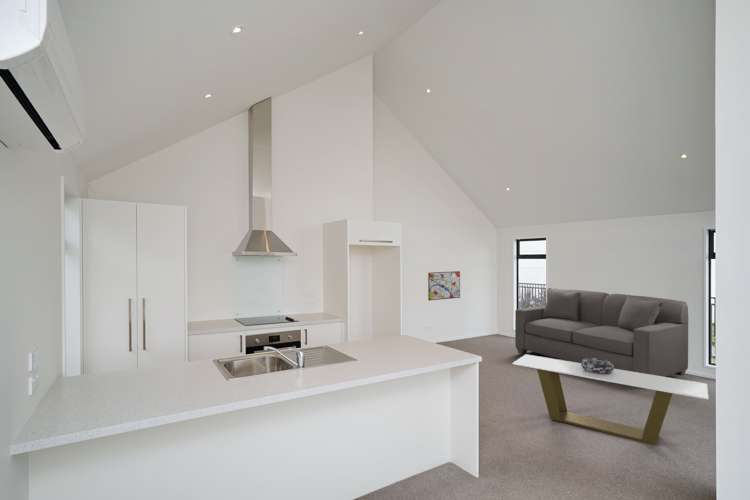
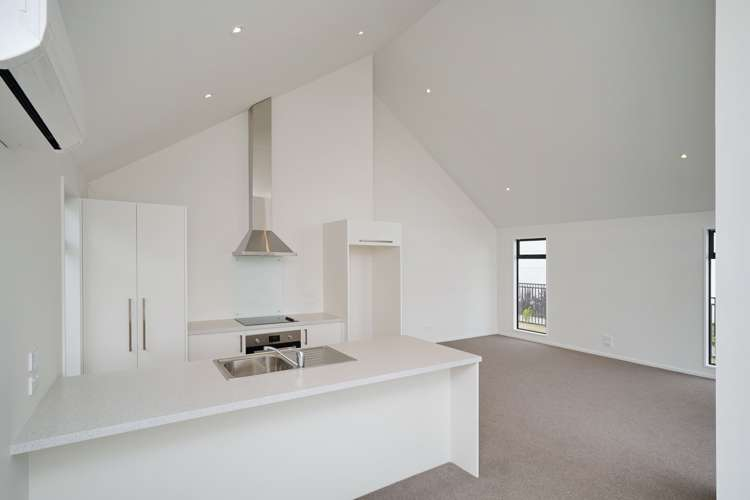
- sofa [514,287,689,377]
- decorative bowl [581,358,614,374]
- wall art [427,270,461,301]
- coffee table [512,354,709,446]
